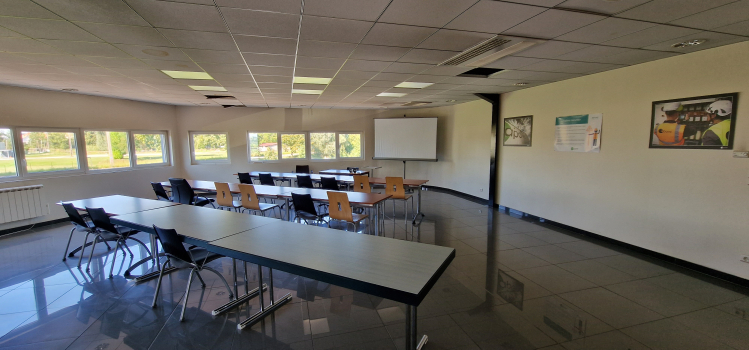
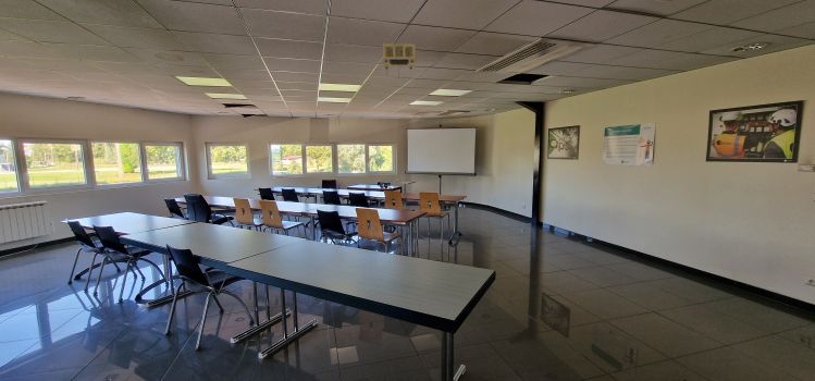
+ projector [382,42,417,78]
